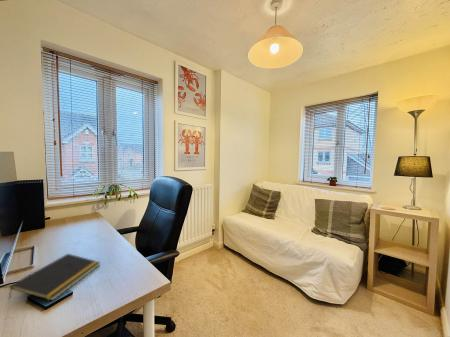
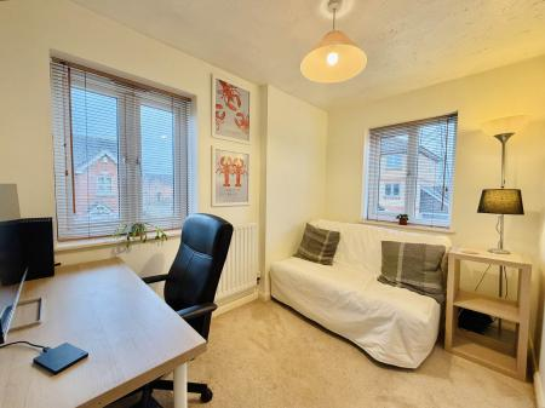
- notepad [8,253,101,302]
